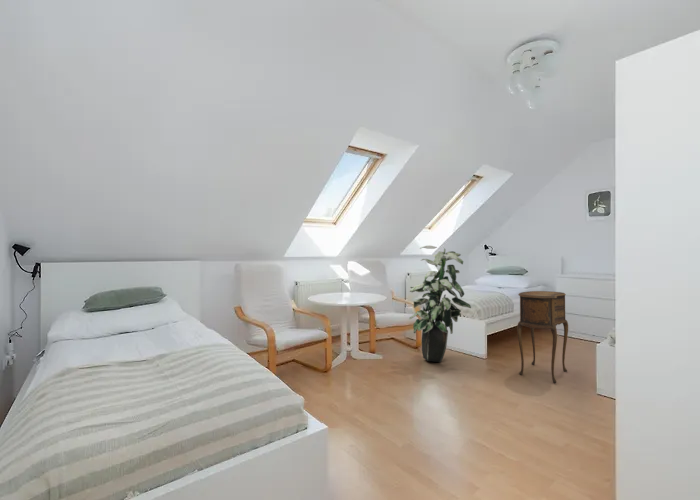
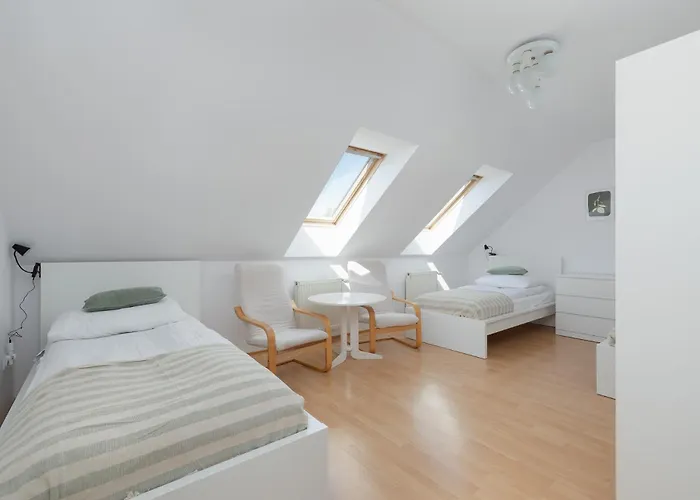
- indoor plant [408,245,472,363]
- side table [516,290,569,384]
